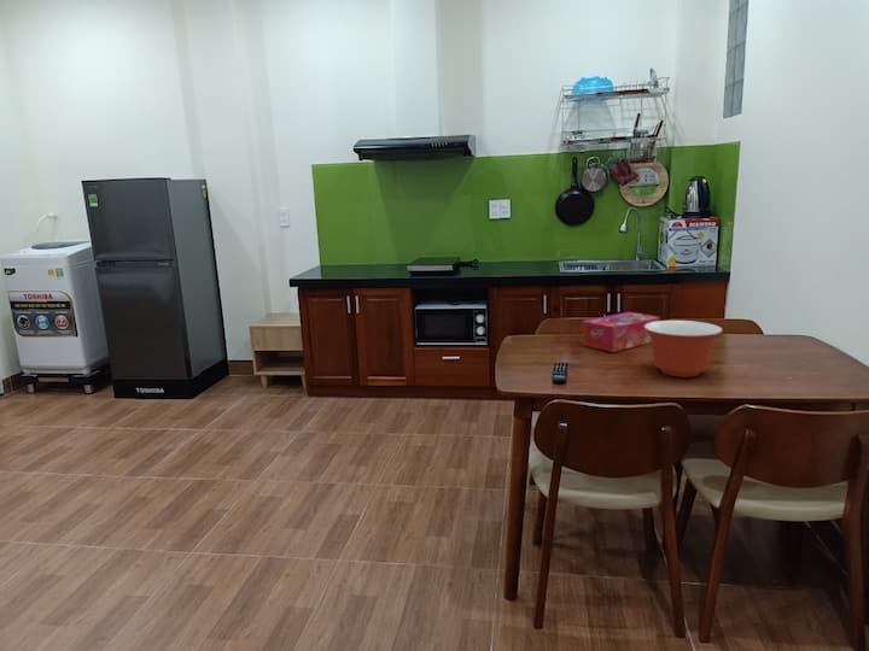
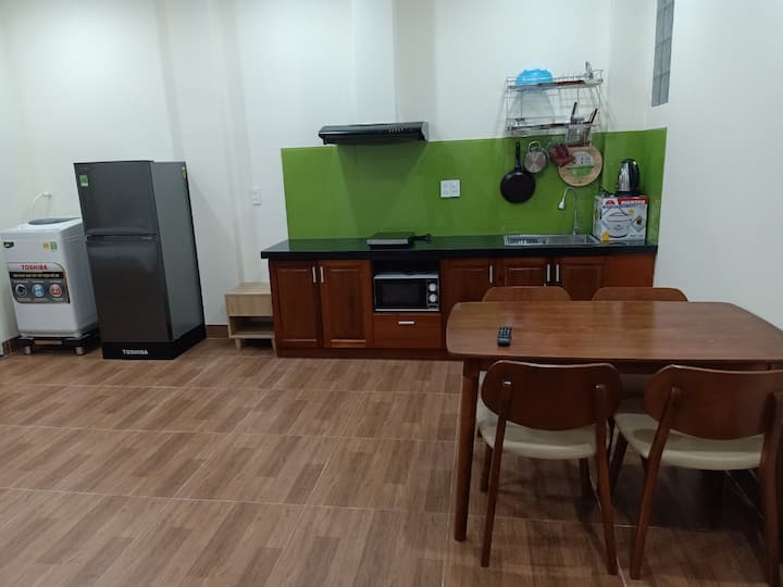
- tissue box [582,311,661,353]
- mixing bowl [645,319,724,379]
